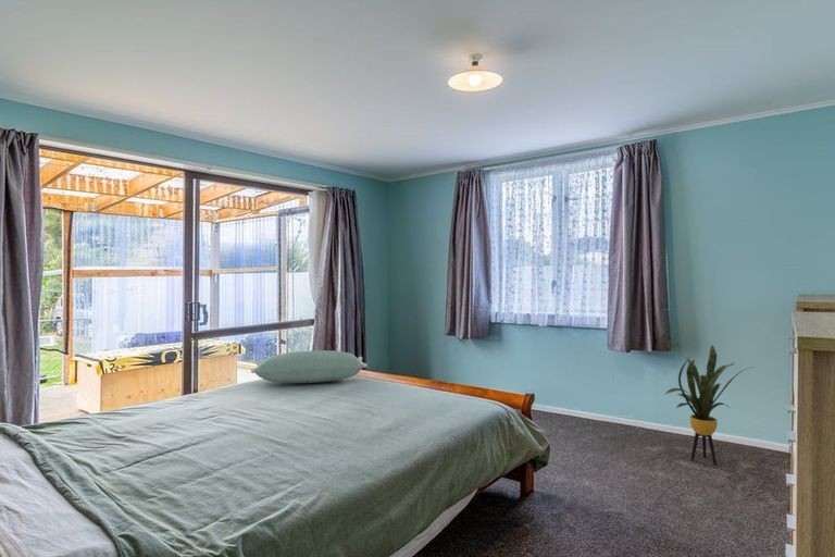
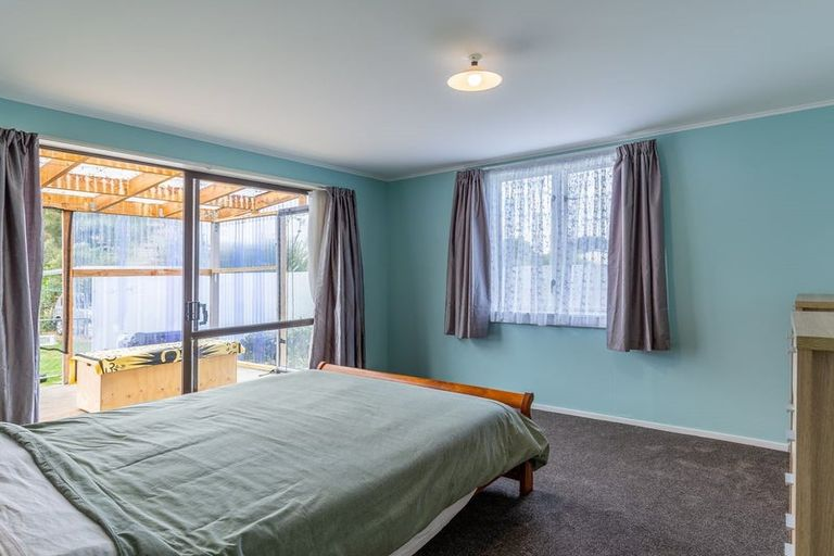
- house plant [663,345,756,466]
- pillow [250,349,367,384]
